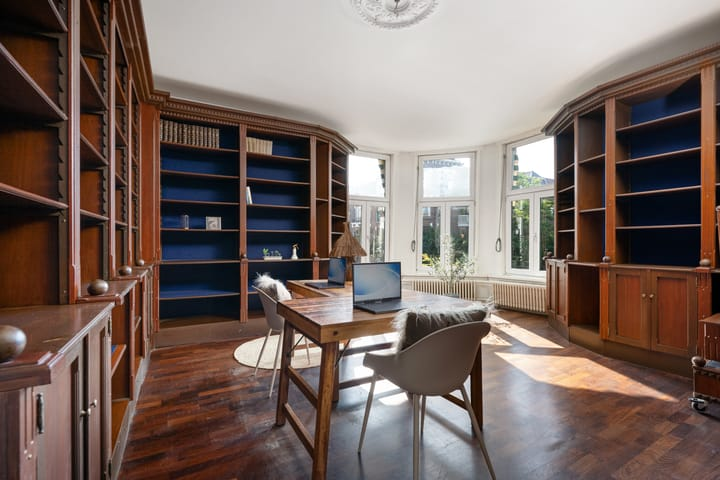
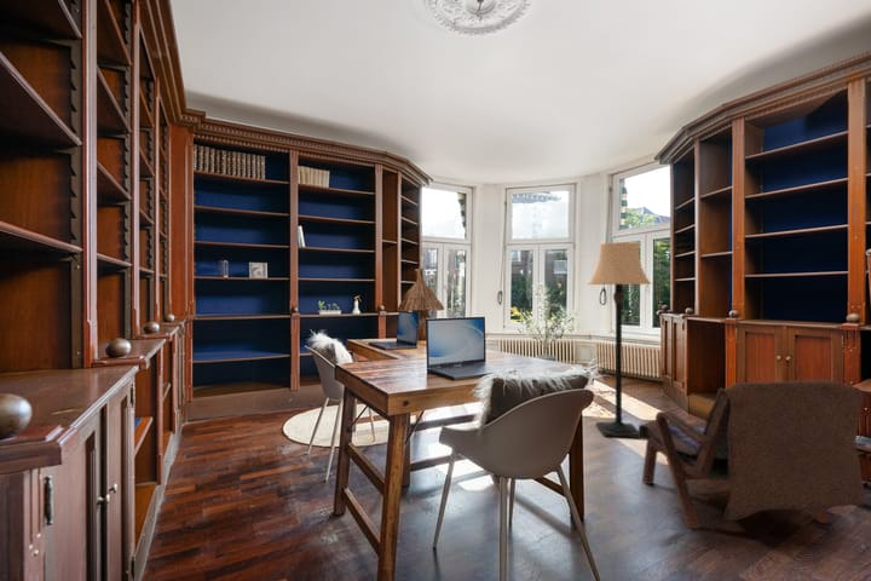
+ armchair [636,379,865,530]
+ lamp [587,241,653,439]
